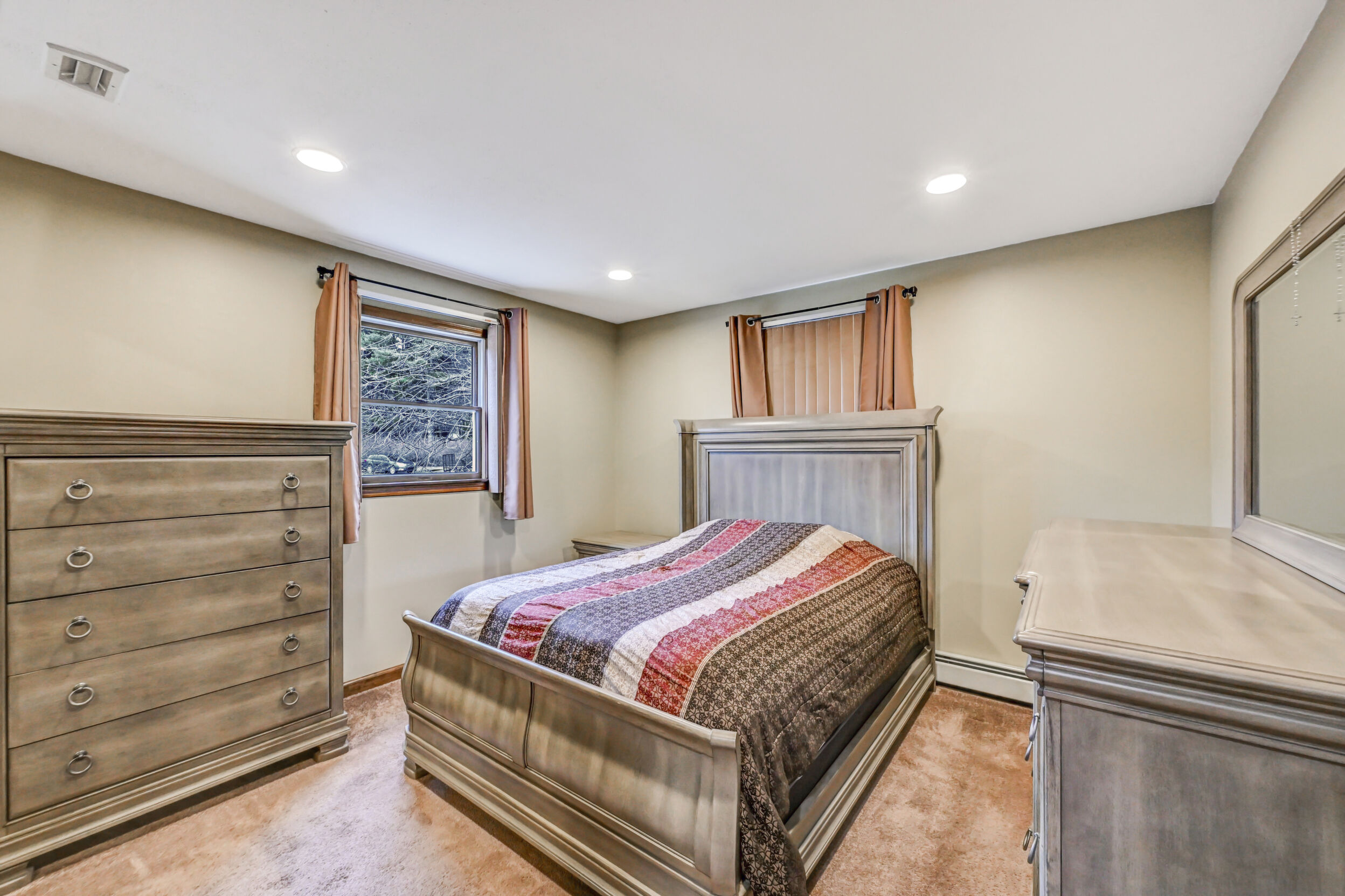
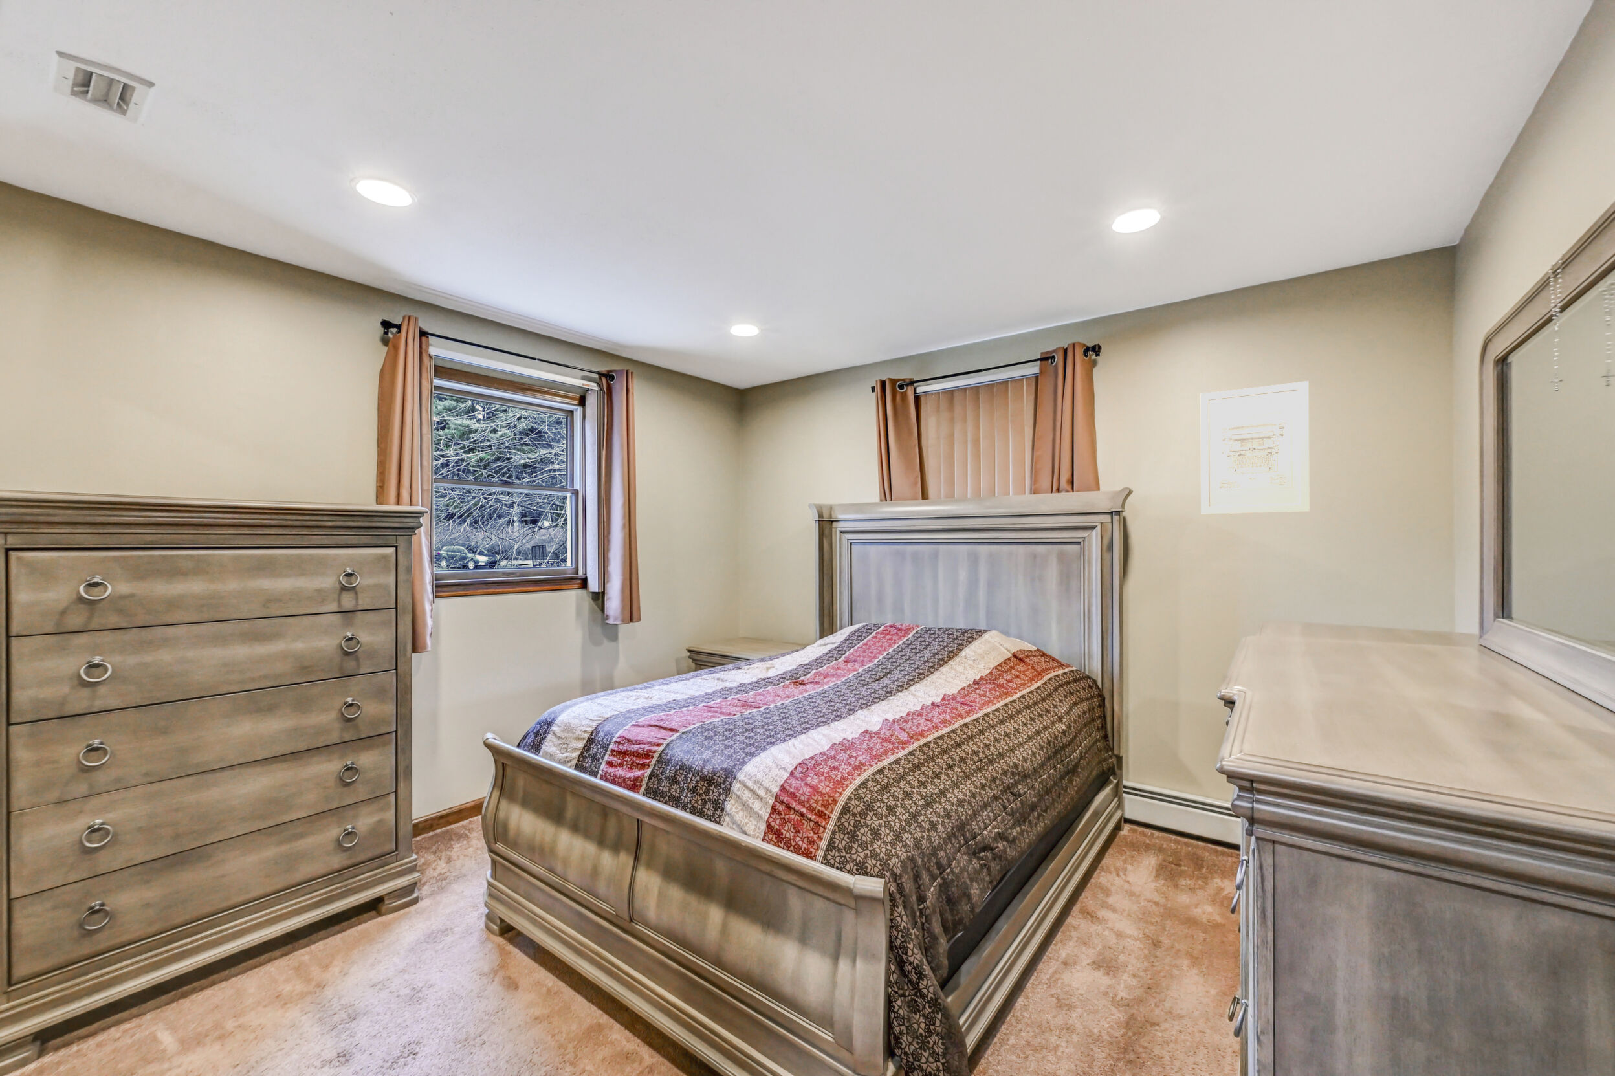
+ wall art [1201,381,1310,514]
